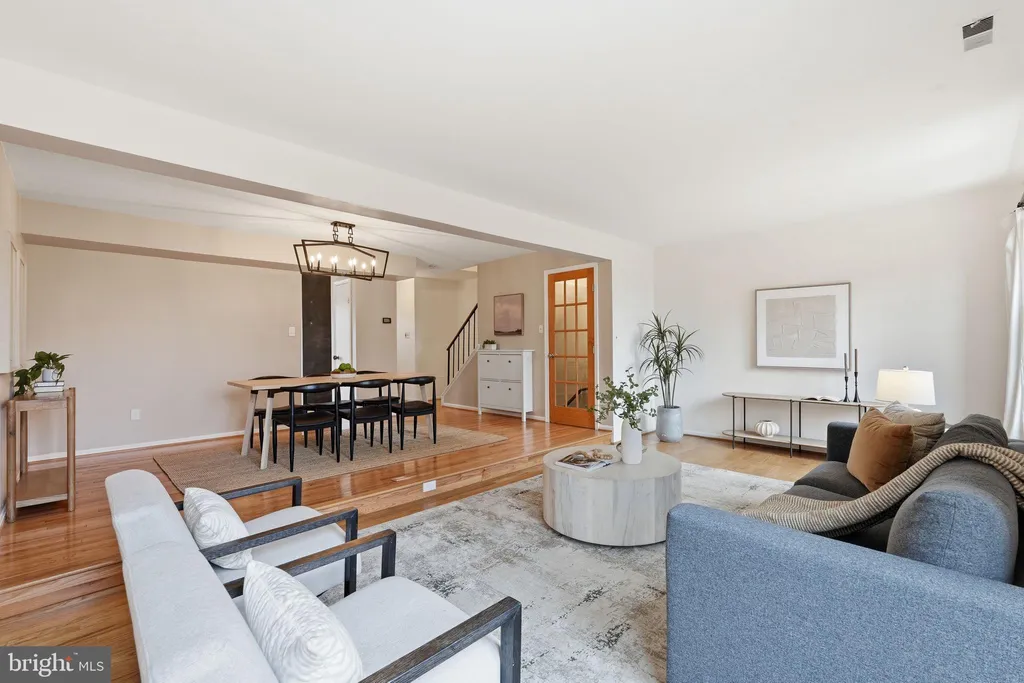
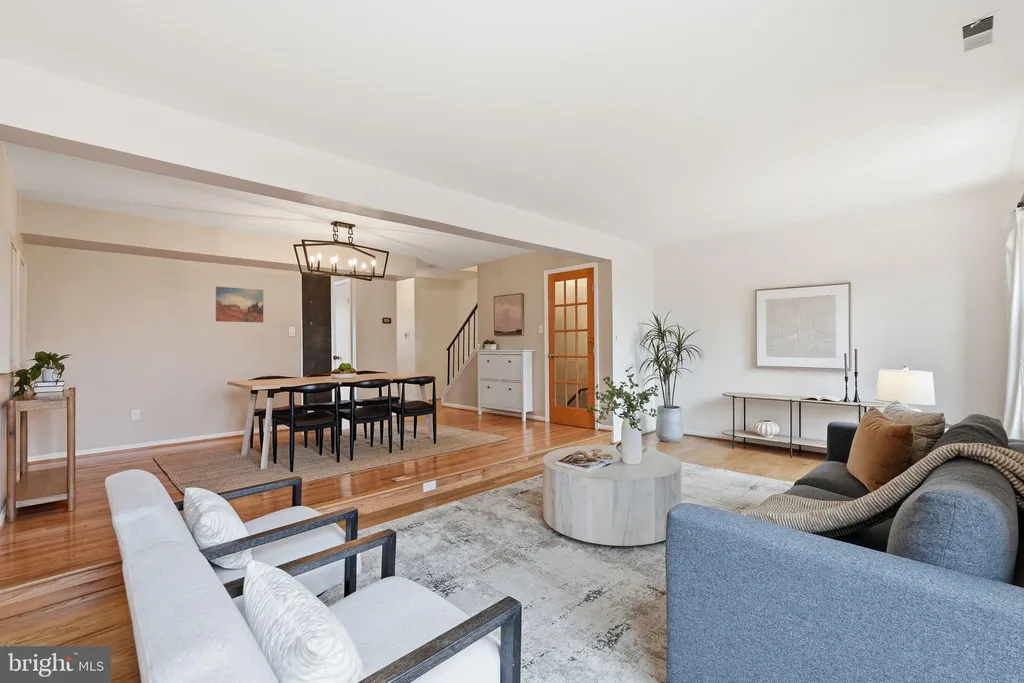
+ wall art [215,286,264,324]
